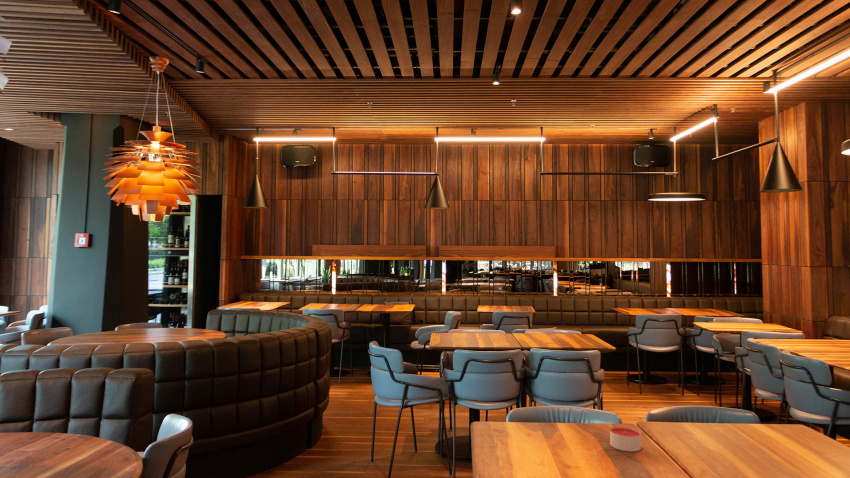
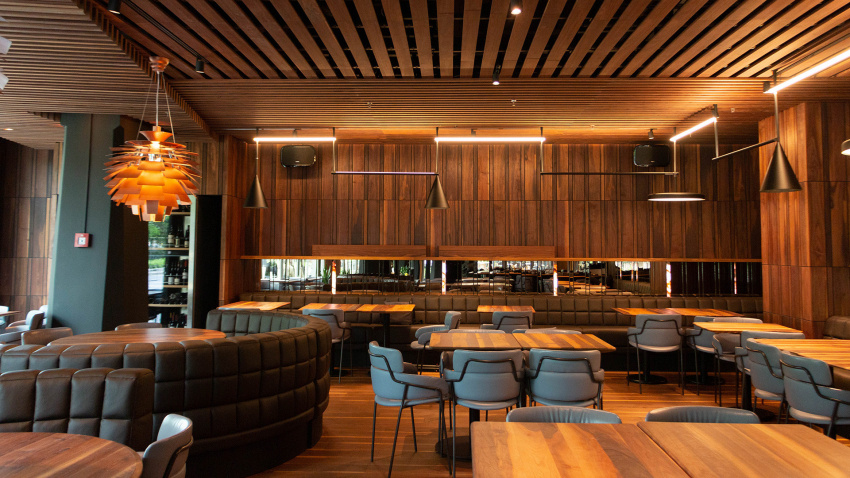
- candle [609,426,642,453]
